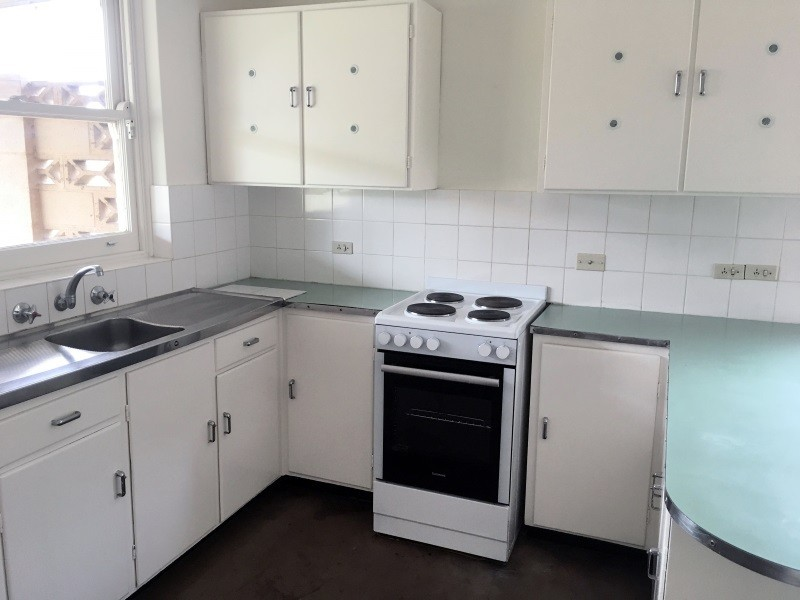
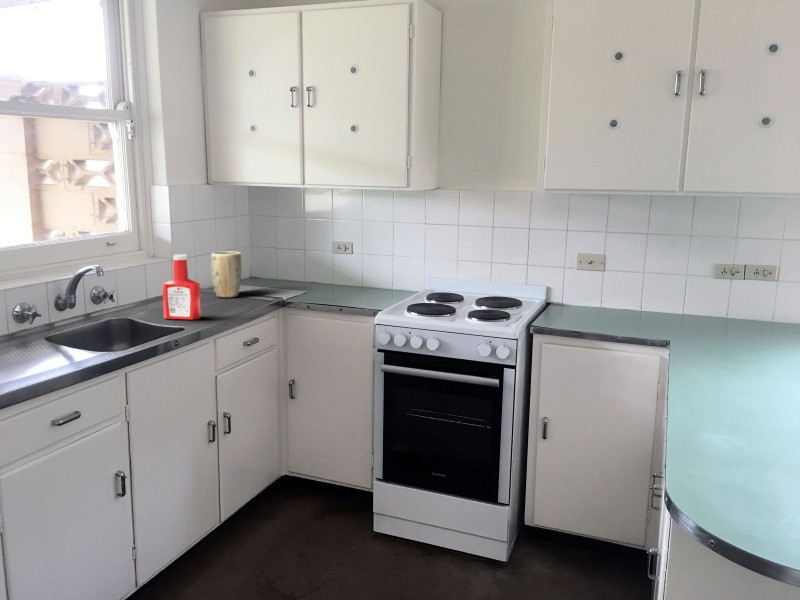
+ plant pot [210,250,243,298]
+ soap bottle [161,253,202,321]
